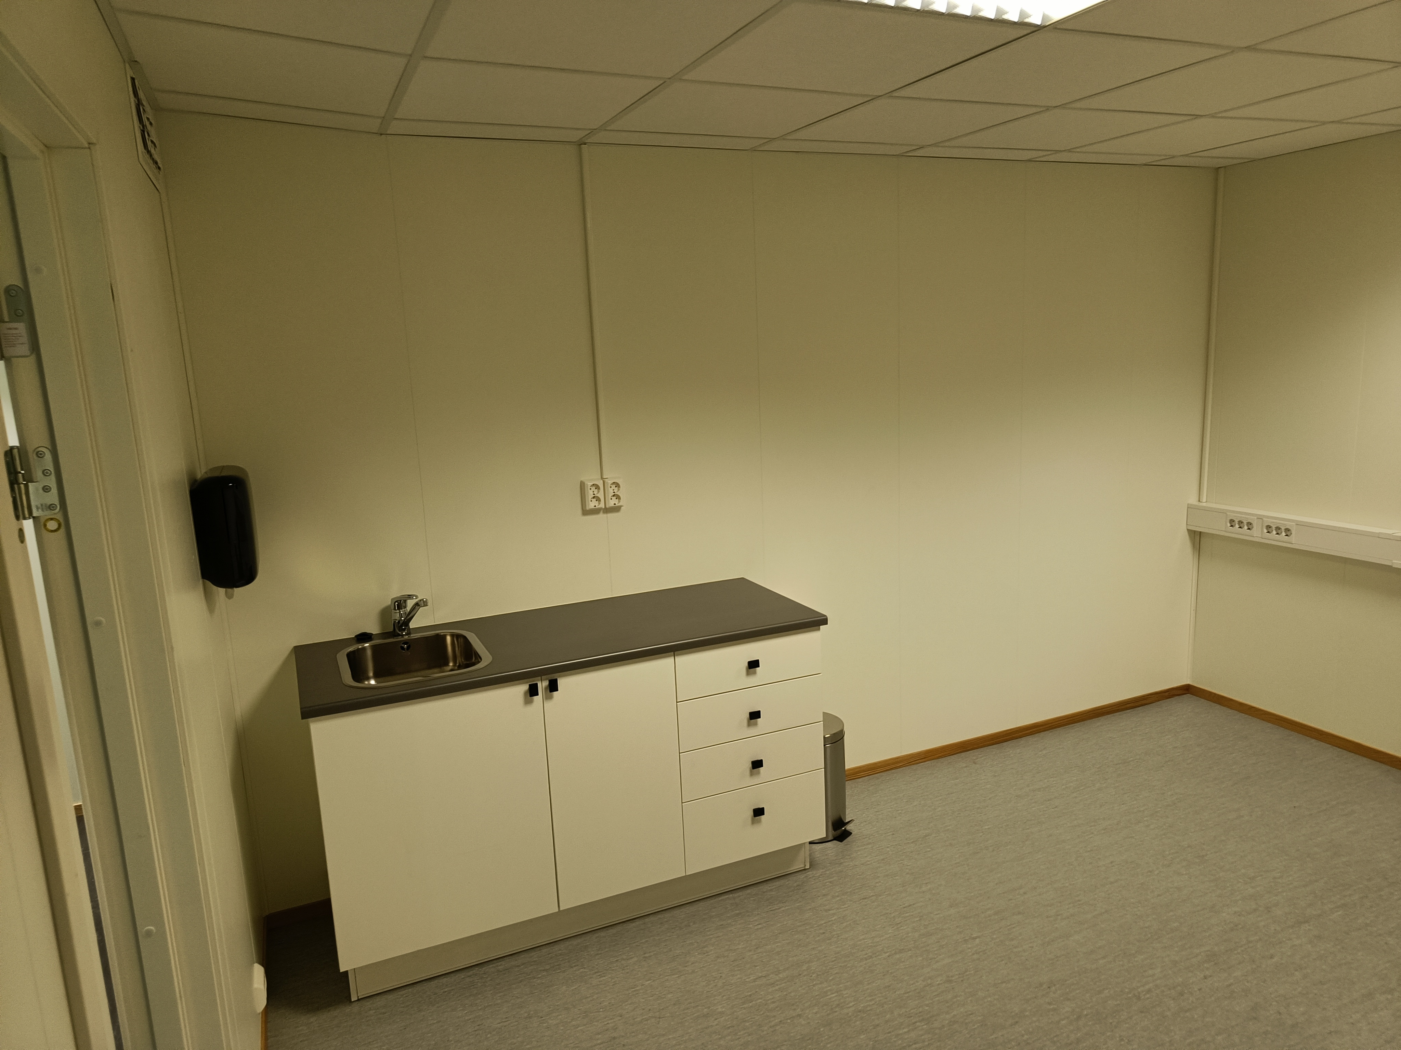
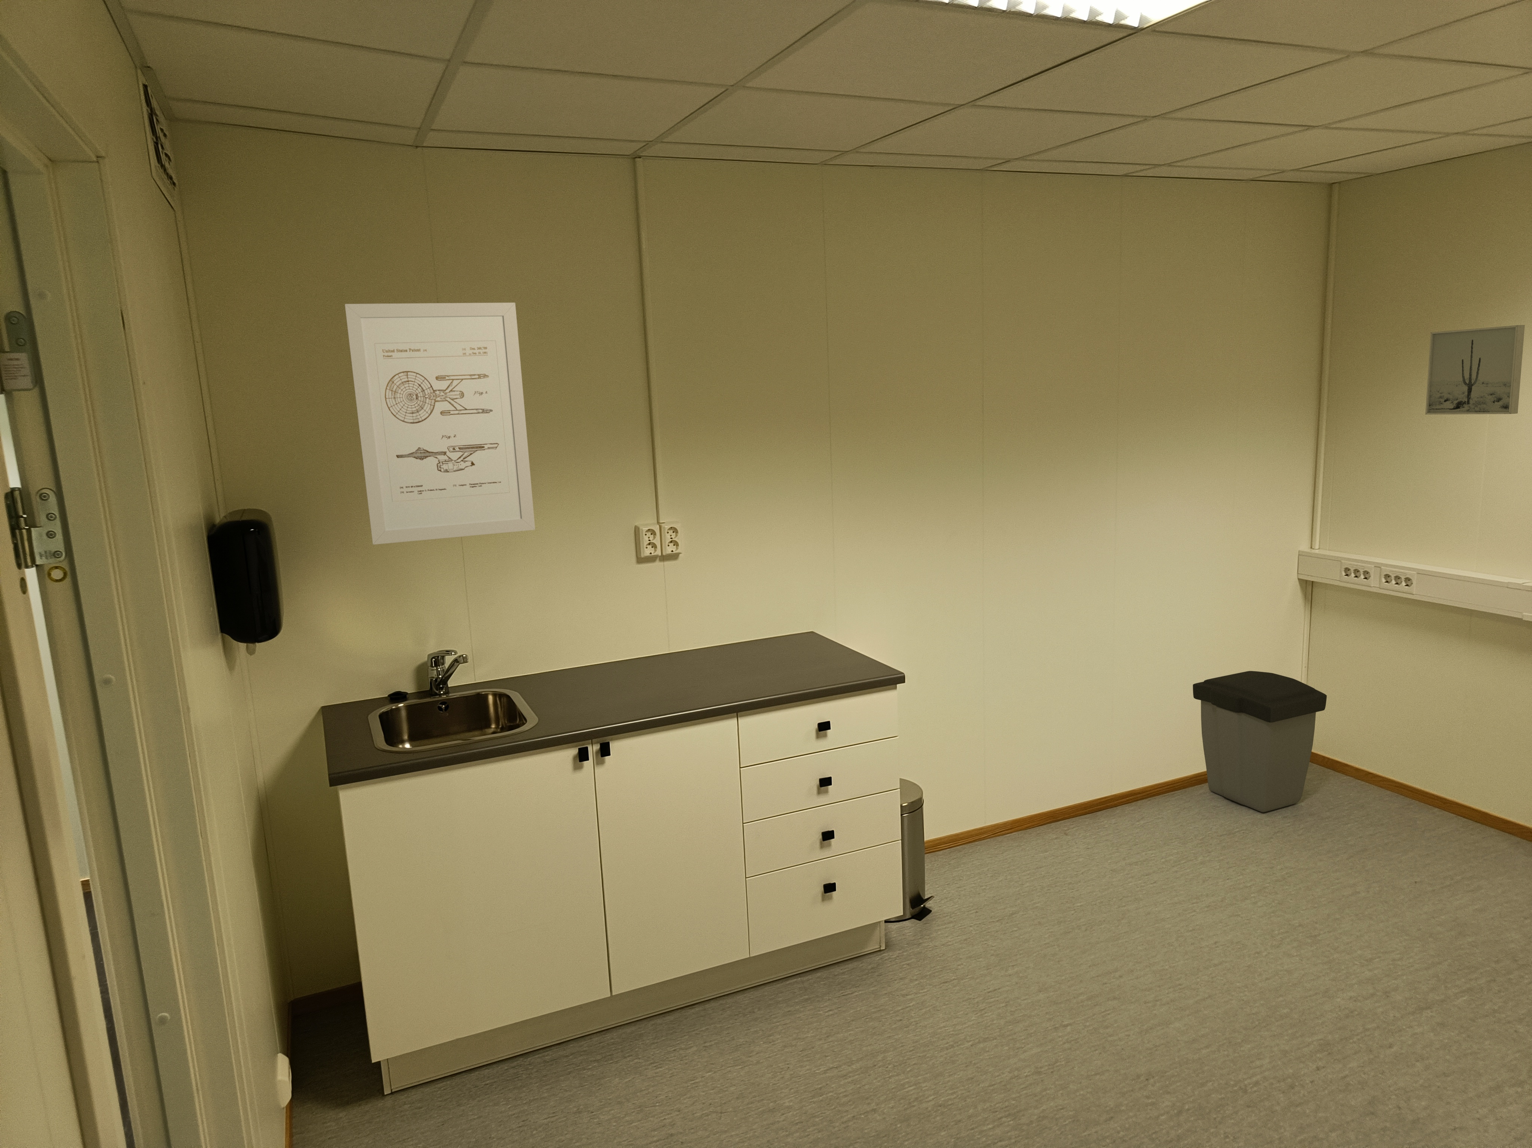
+ wall art [1425,324,1525,415]
+ trash can [1192,670,1327,813]
+ wall art [345,303,536,545]
